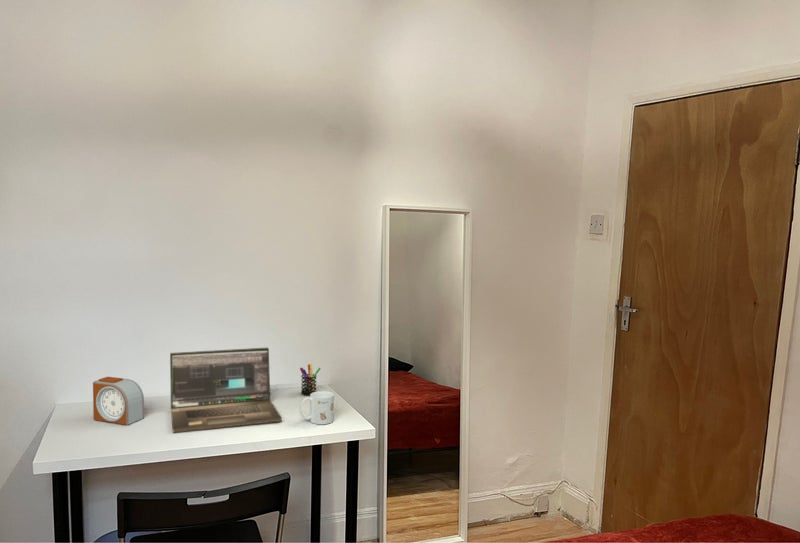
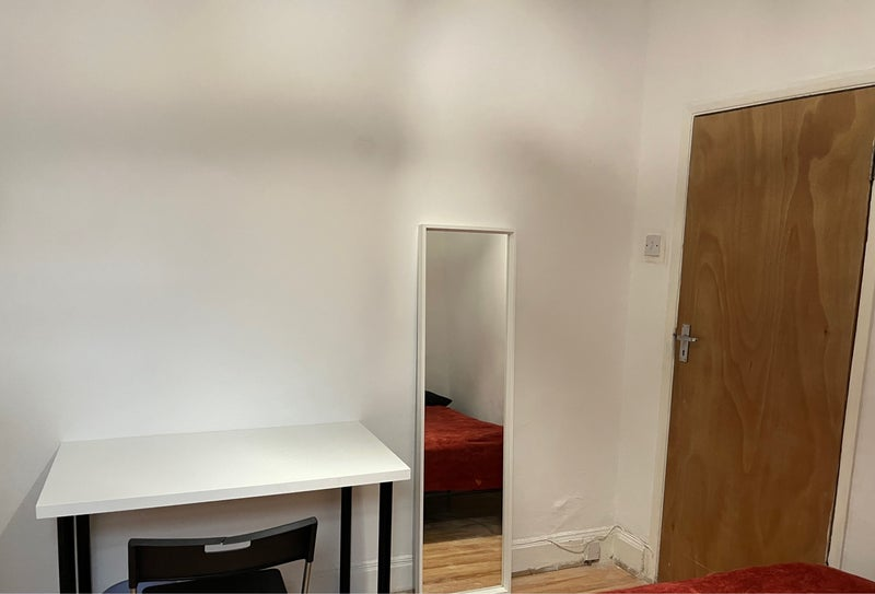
- pen holder [299,363,322,396]
- laptop [169,346,283,433]
- mug [299,390,335,425]
- alarm clock [92,376,145,426]
